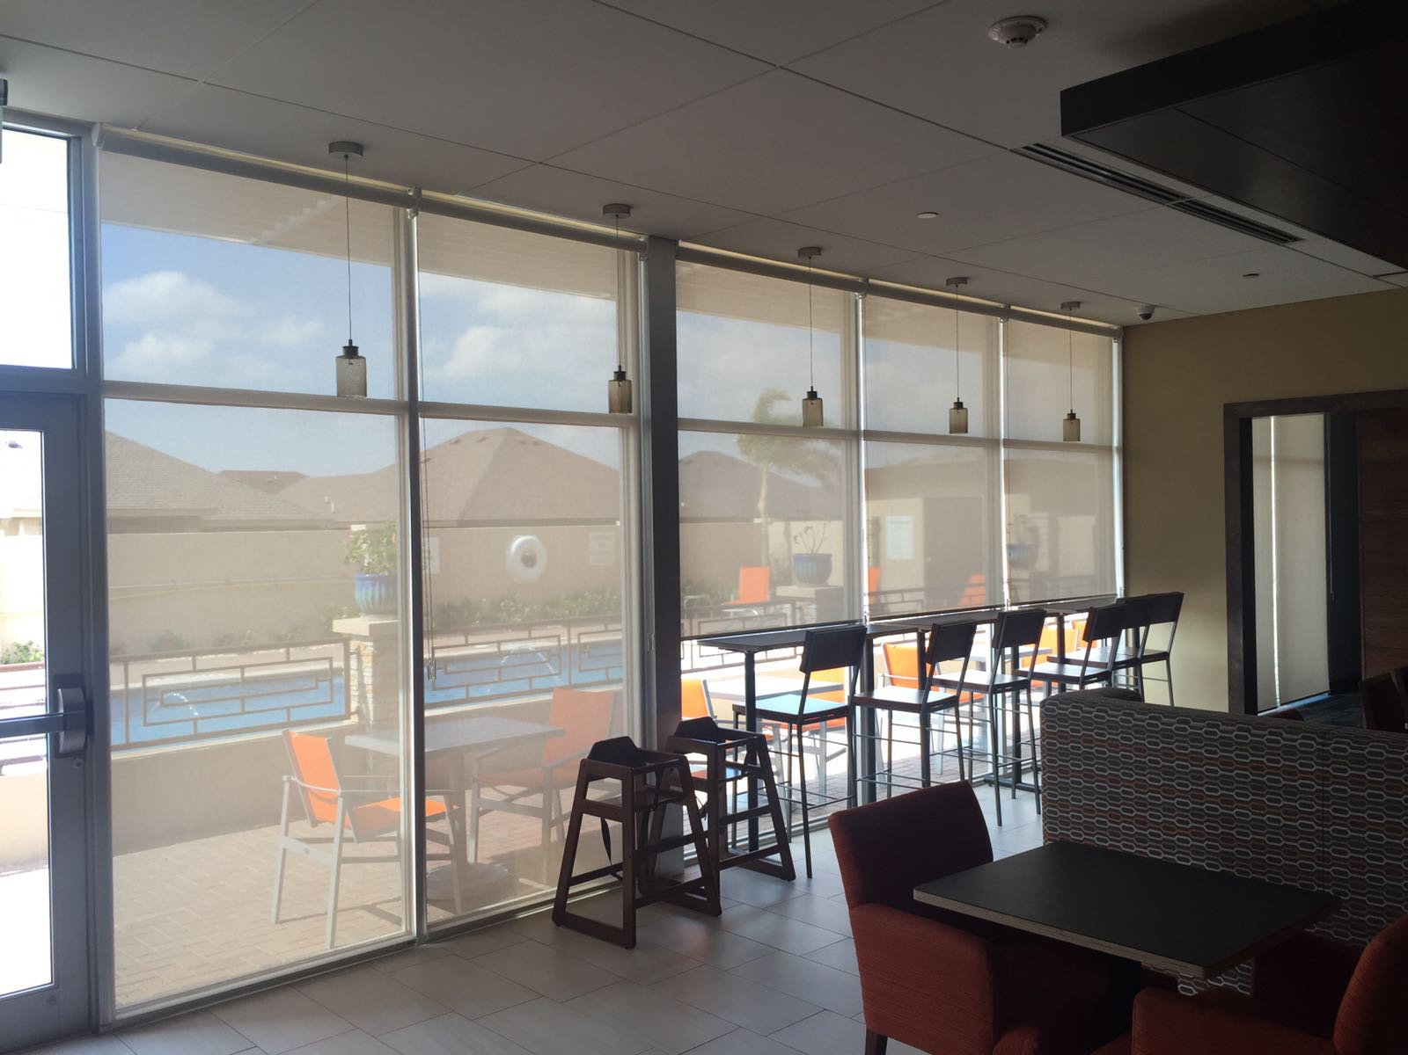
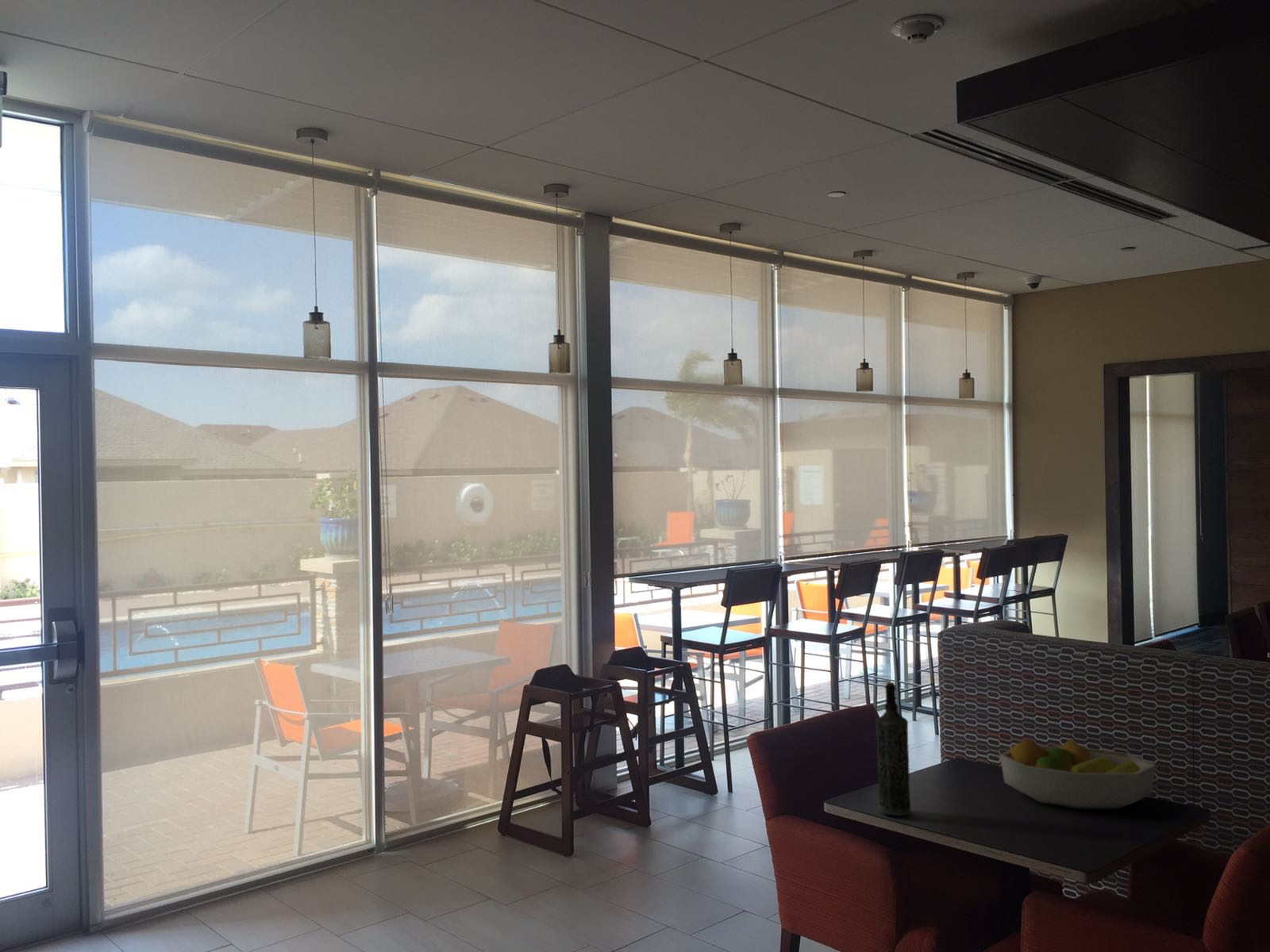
+ fruit bowl [999,738,1156,810]
+ bottle [876,681,911,816]
